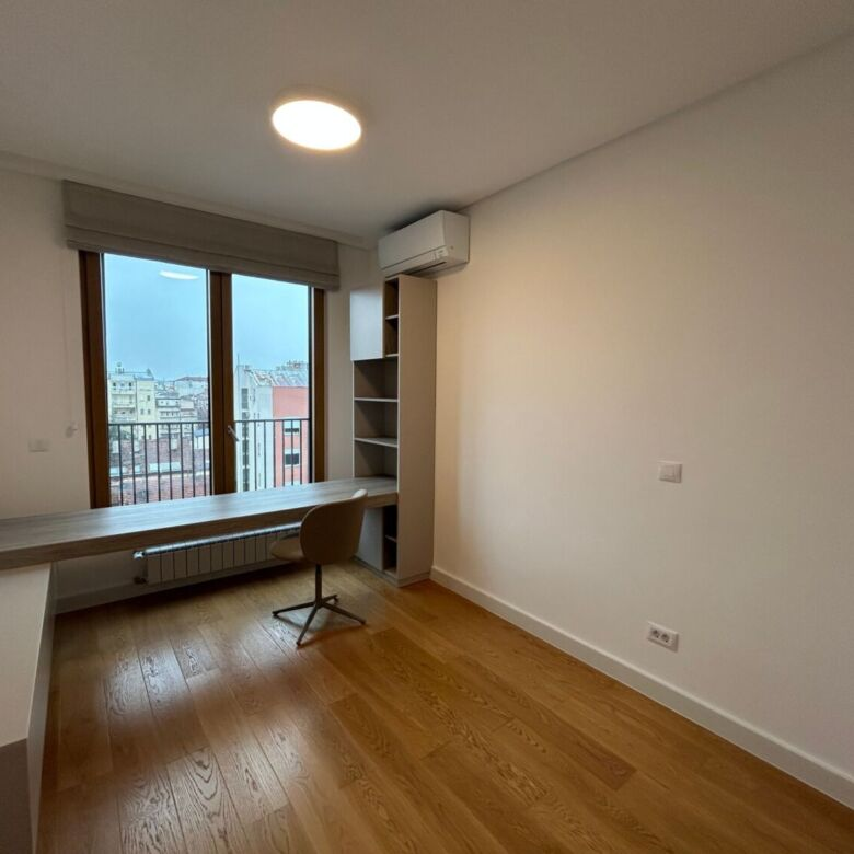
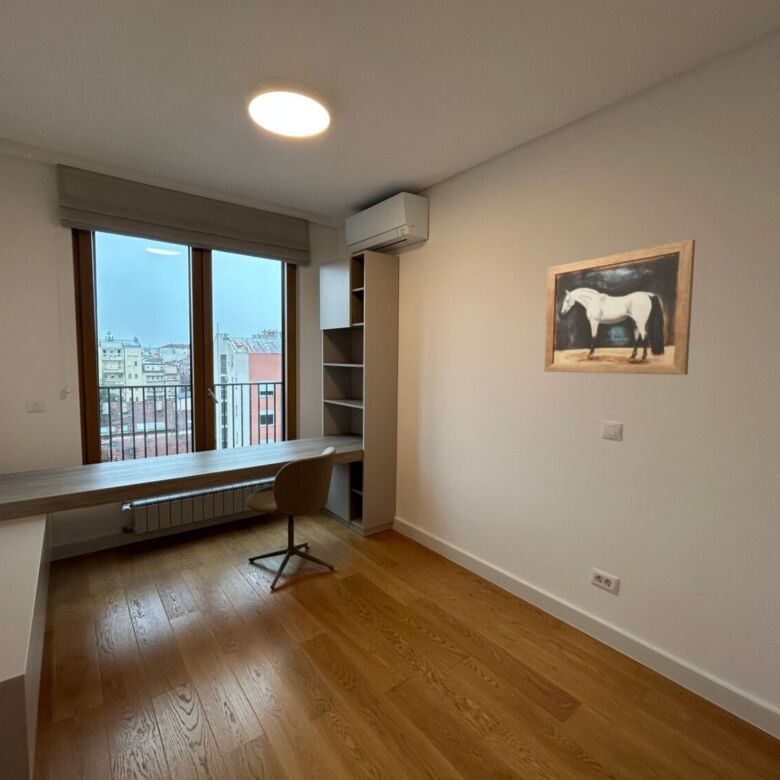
+ wall art [543,238,696,376]
